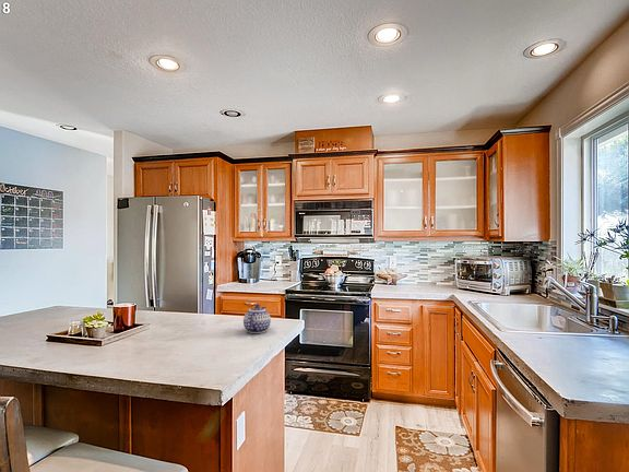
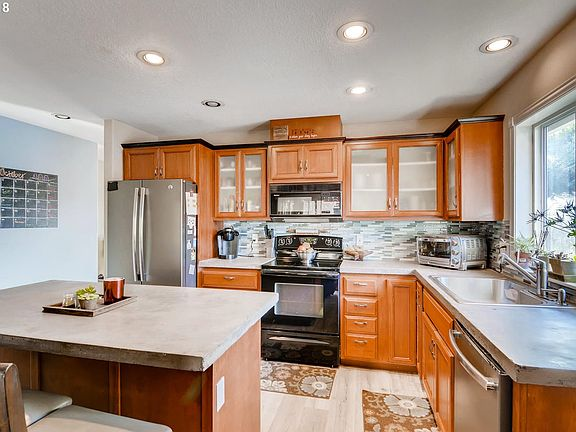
- teapot [242,304,272,334]
